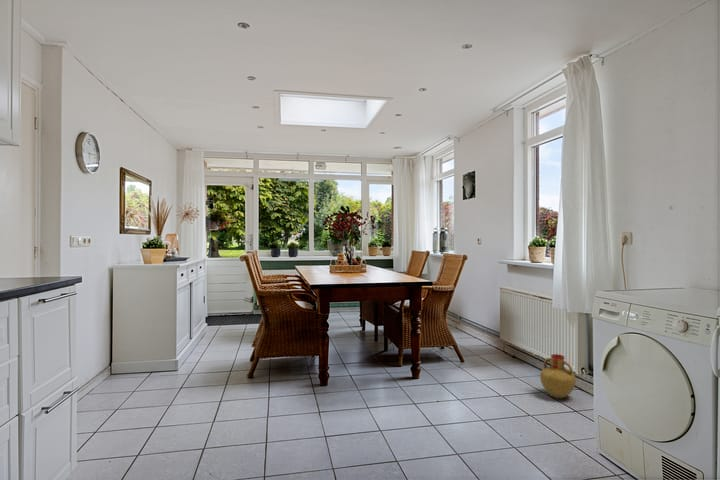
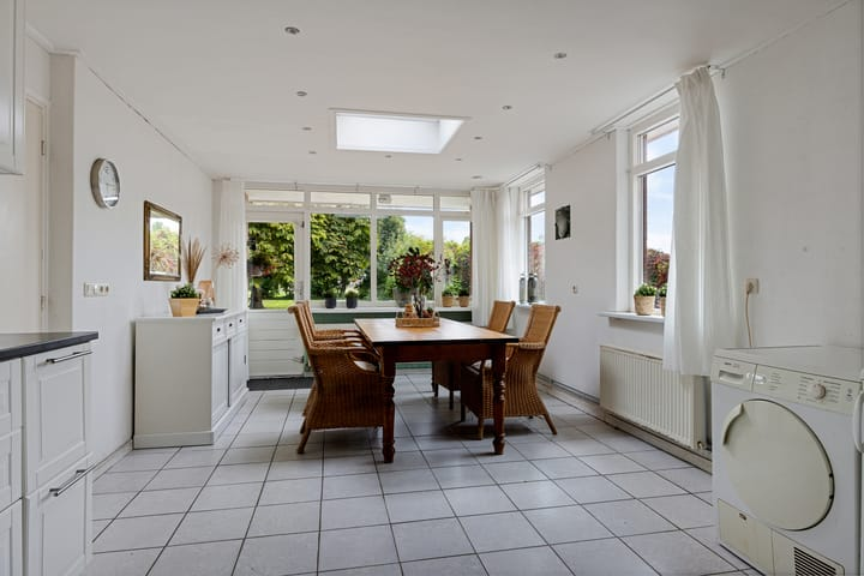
- vase [539,353,577,399]
